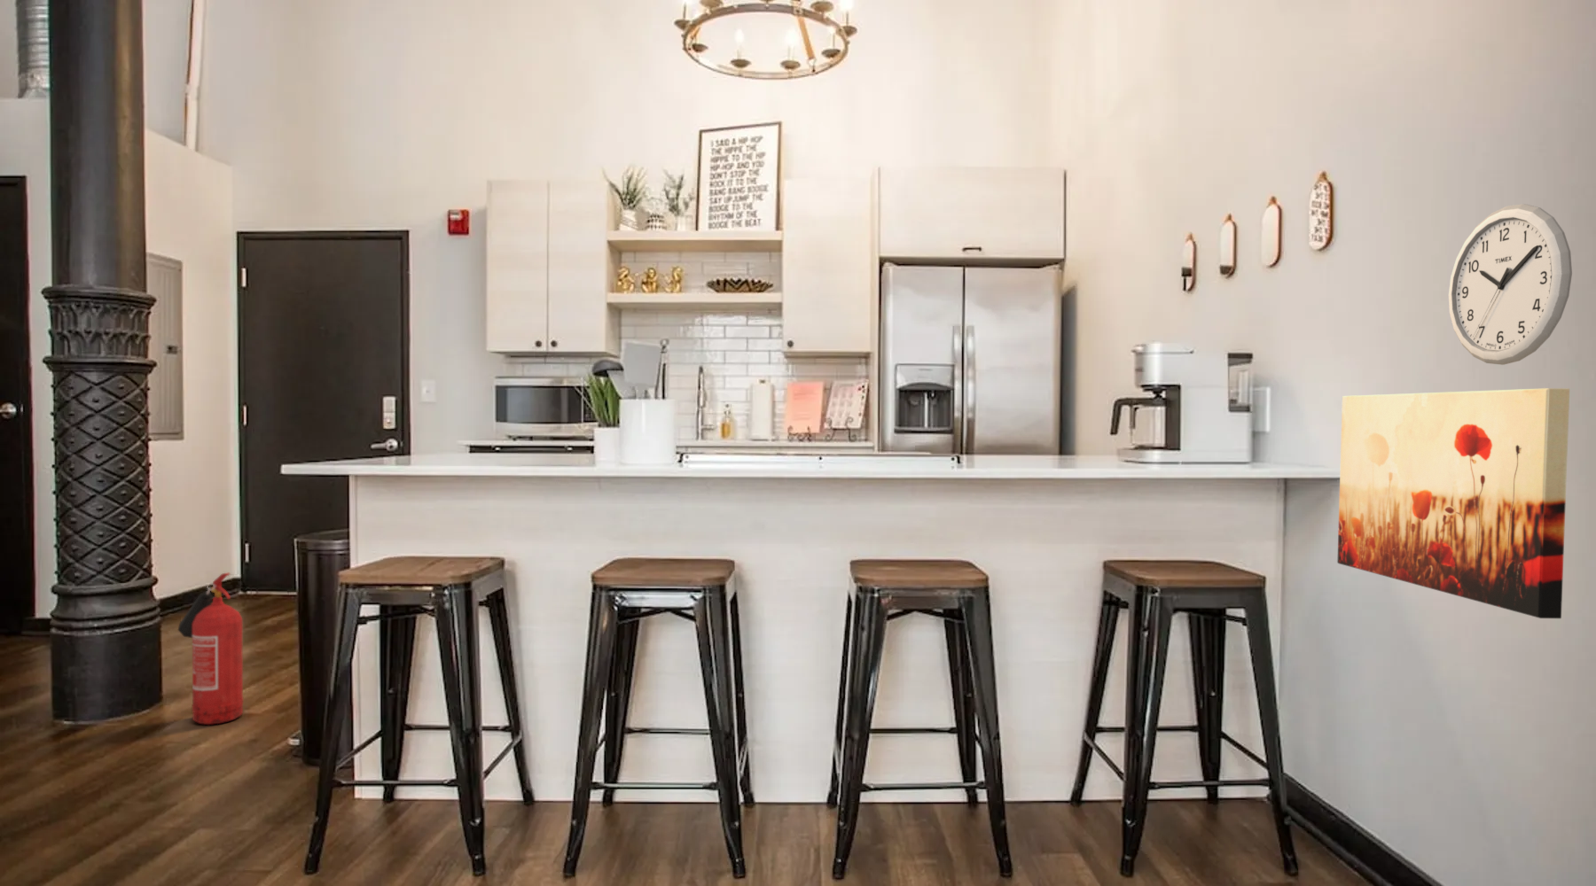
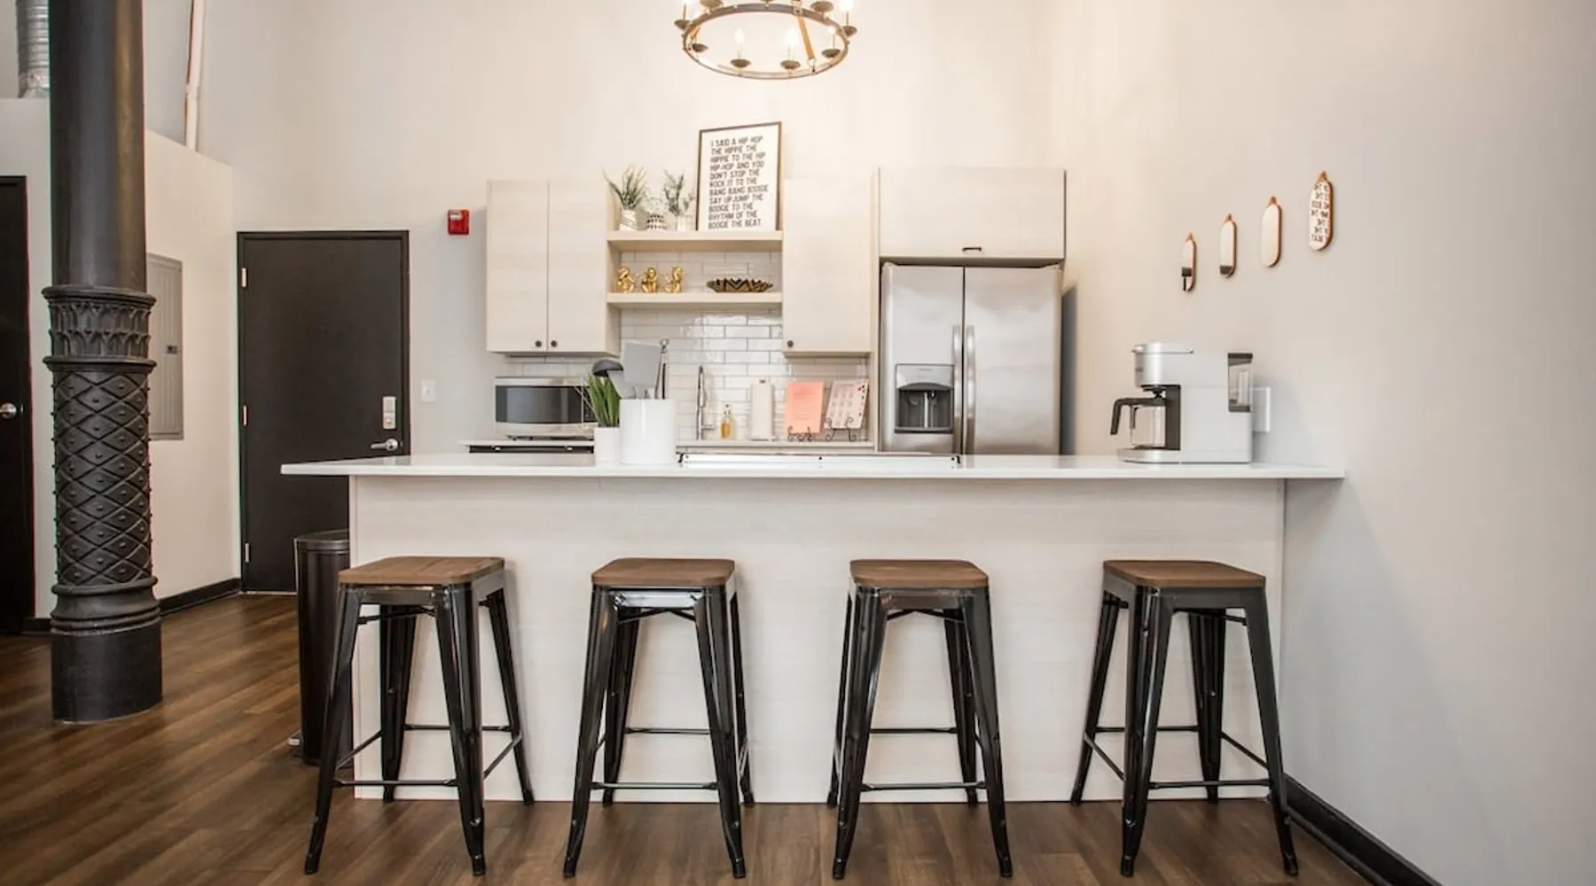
- wall art [1336,387,1570,620]
- fire extinguisher [177,573,243,726]
- wall clock [1448,203,1573,366]
